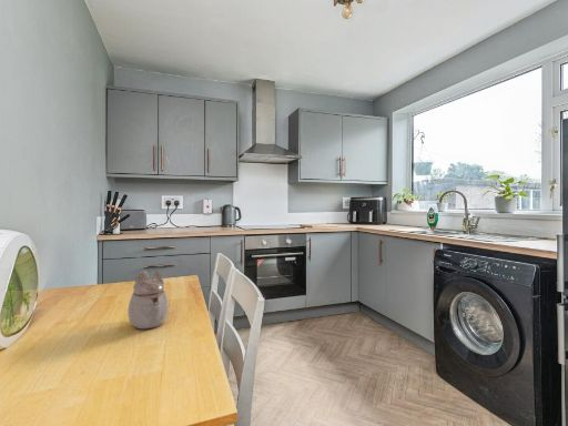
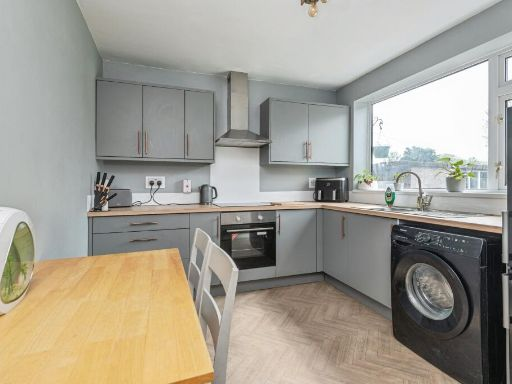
- teapot [128,270,170,331]
